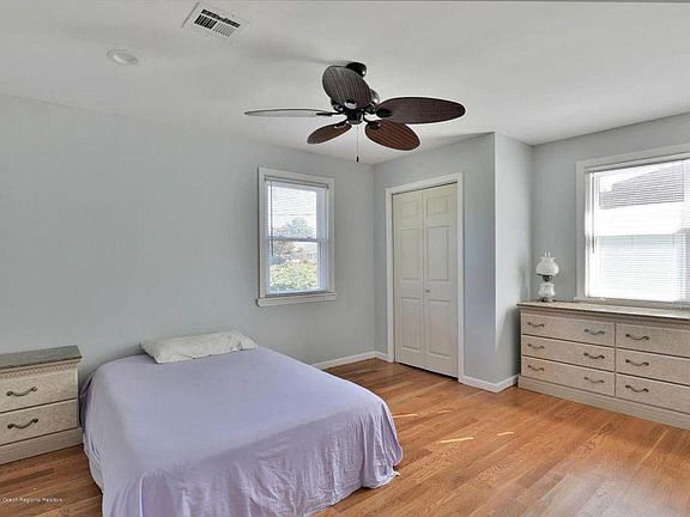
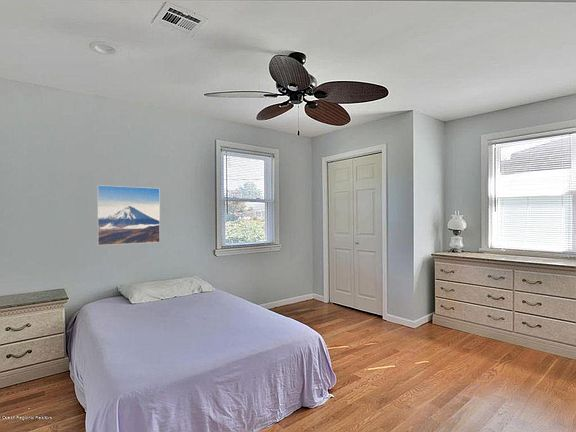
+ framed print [96,184,161,246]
